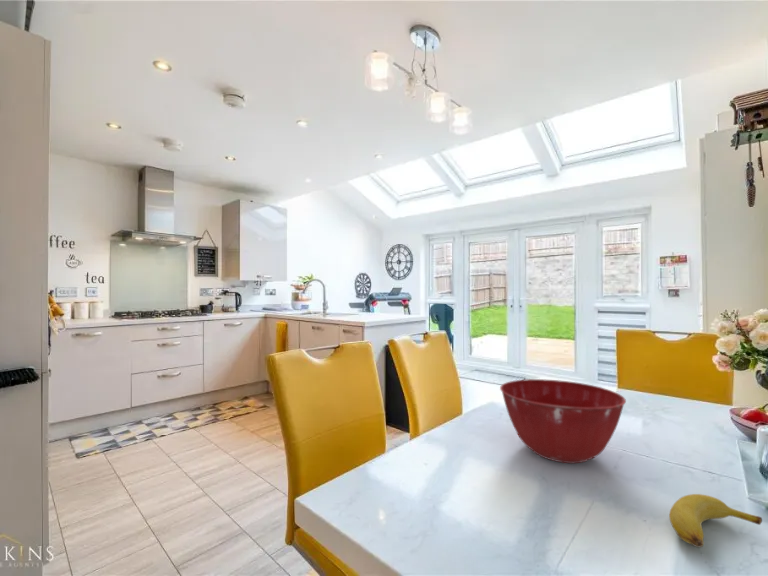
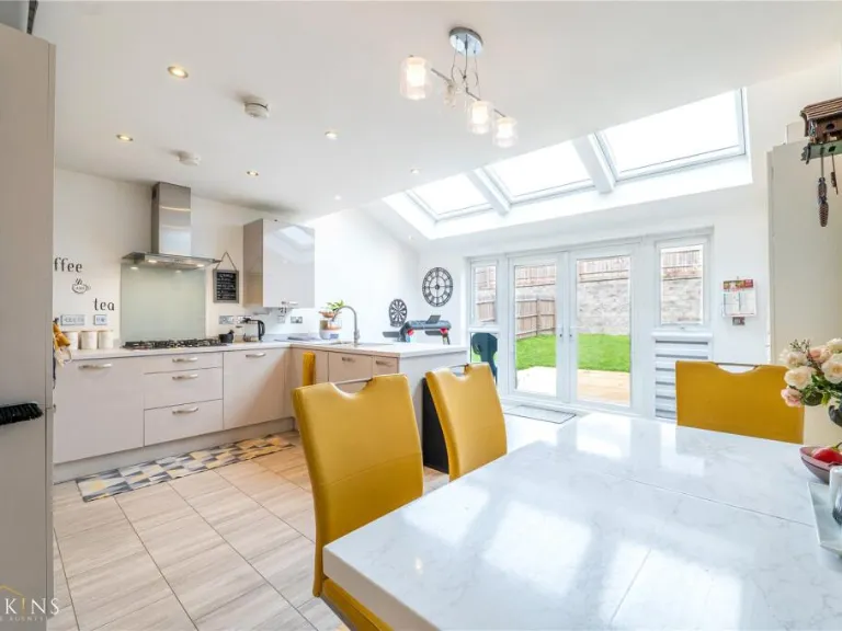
- banana [669,493,763,548]
- mixing bowl [499,378,627,464]
